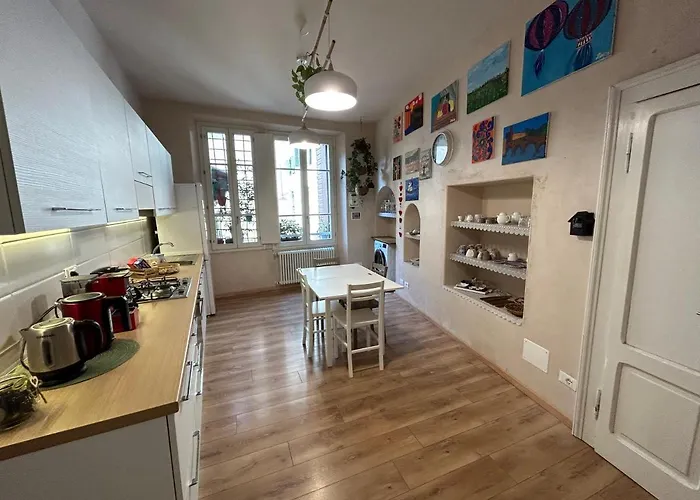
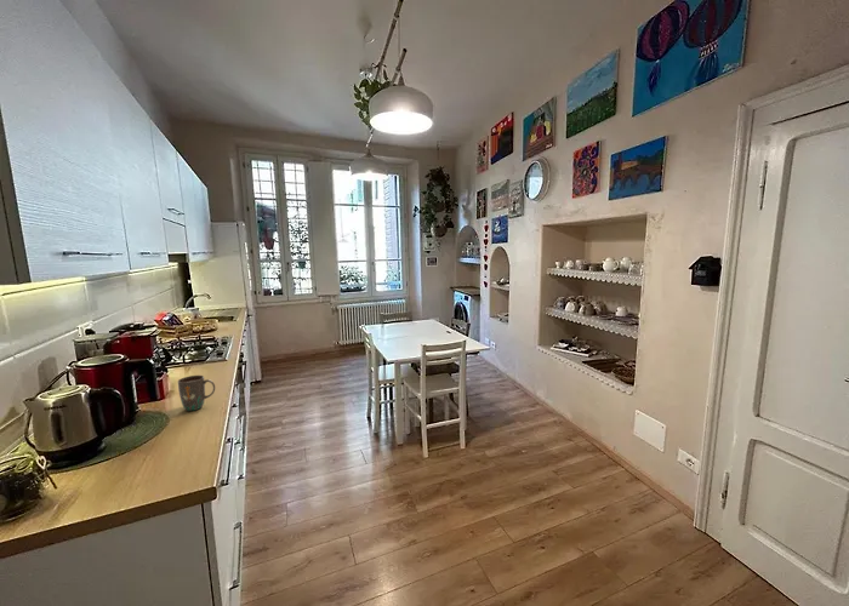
+ mug [177,375,216,412]
